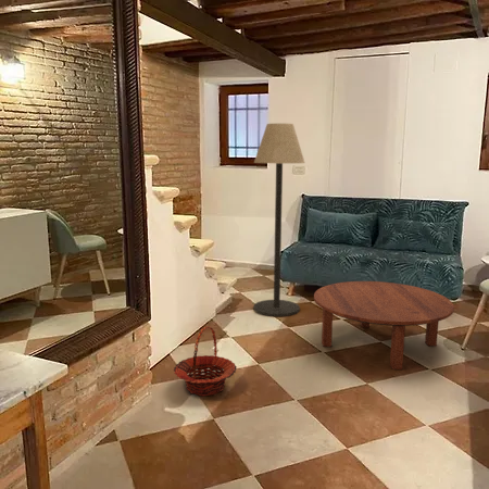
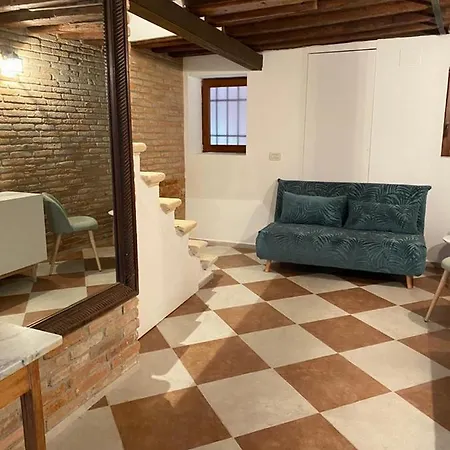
- coffee table [313,280,455,371]
- floor lamp [252,123,305,317]
- basket [173,326,238,397]
